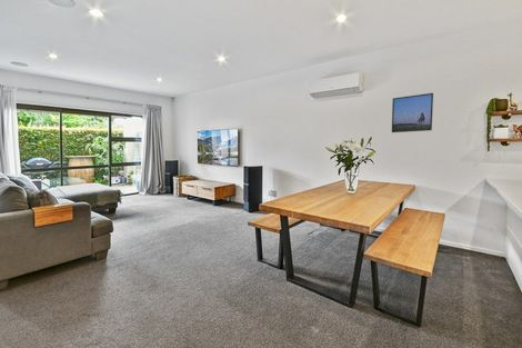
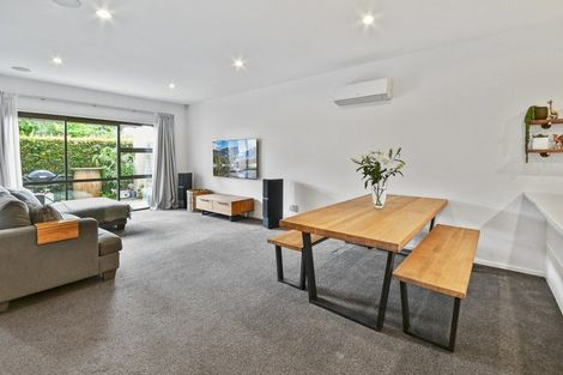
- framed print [391,92,434,133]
